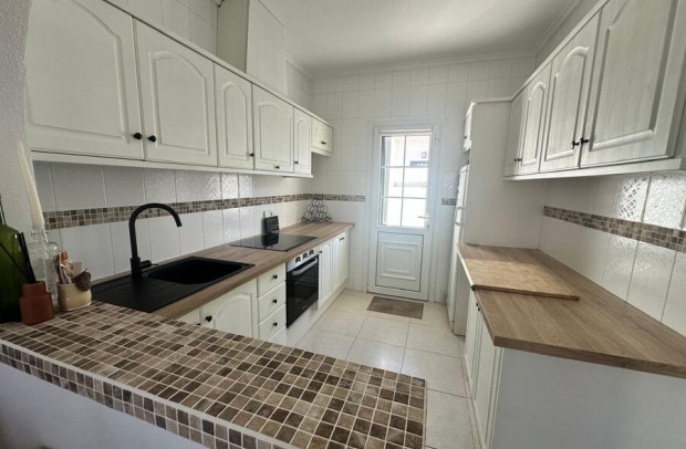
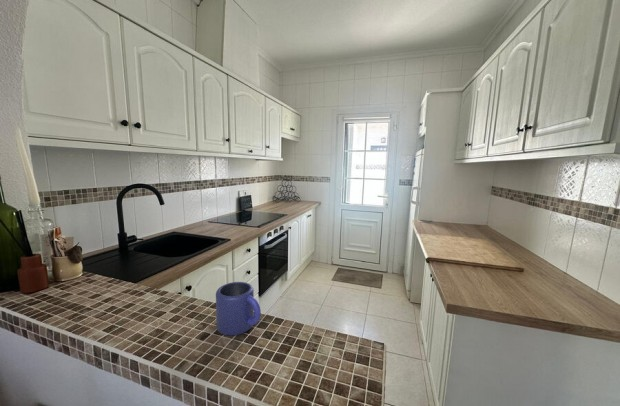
+ mug [215,281,262,337]
